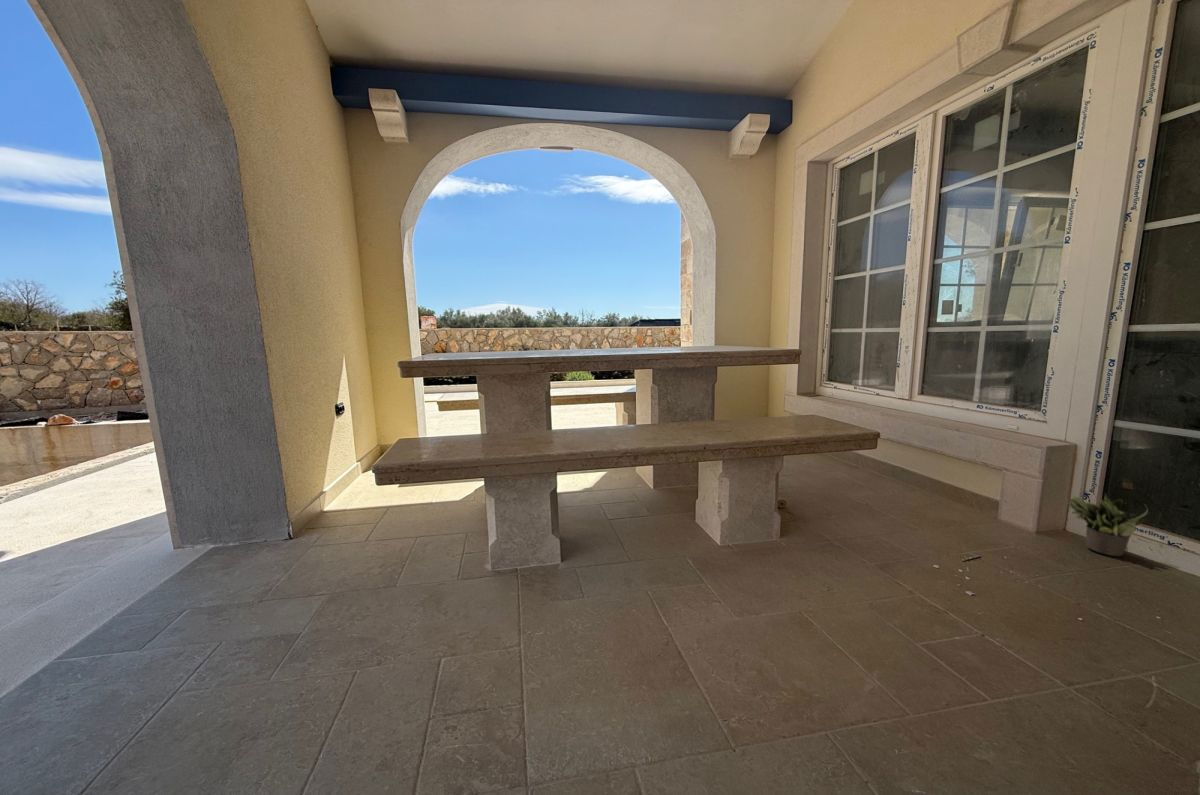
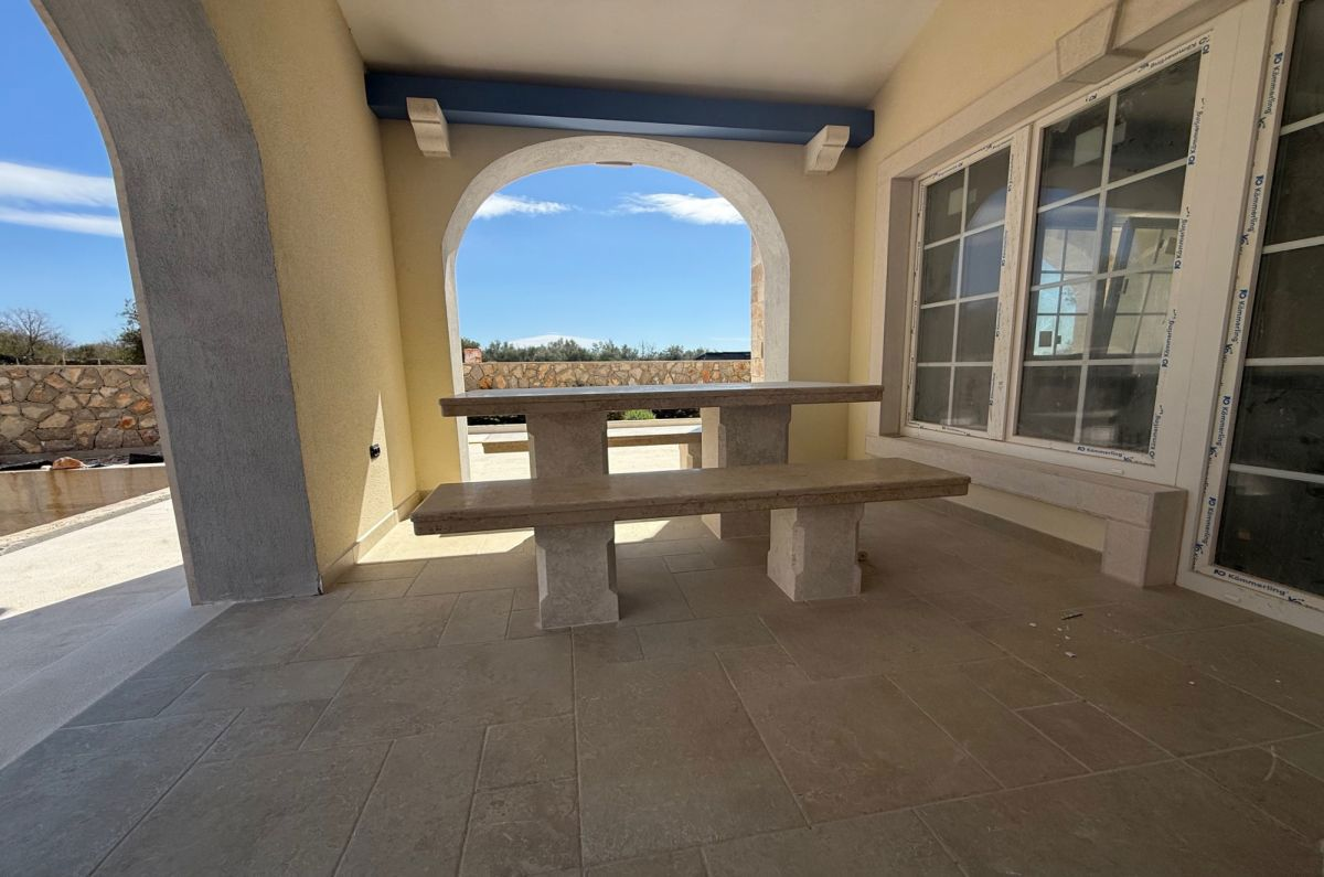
- potted plant [1068,493,1149,557]
